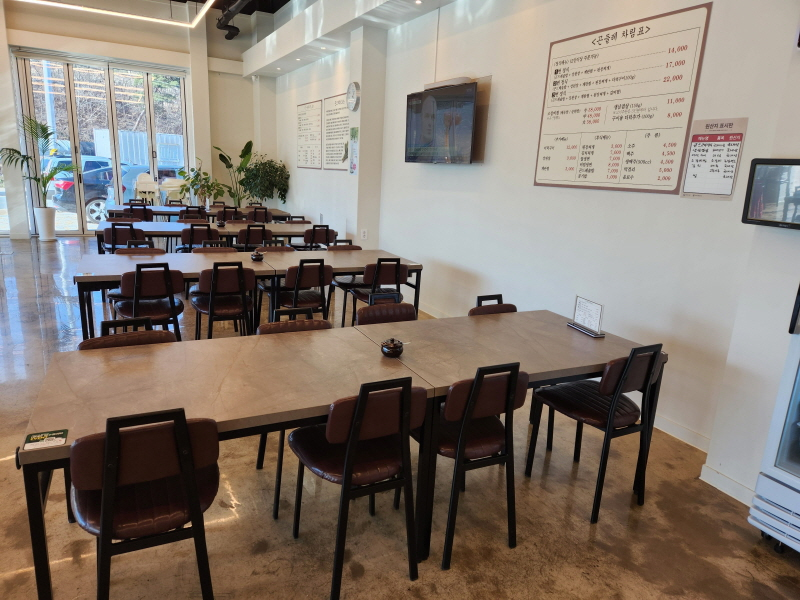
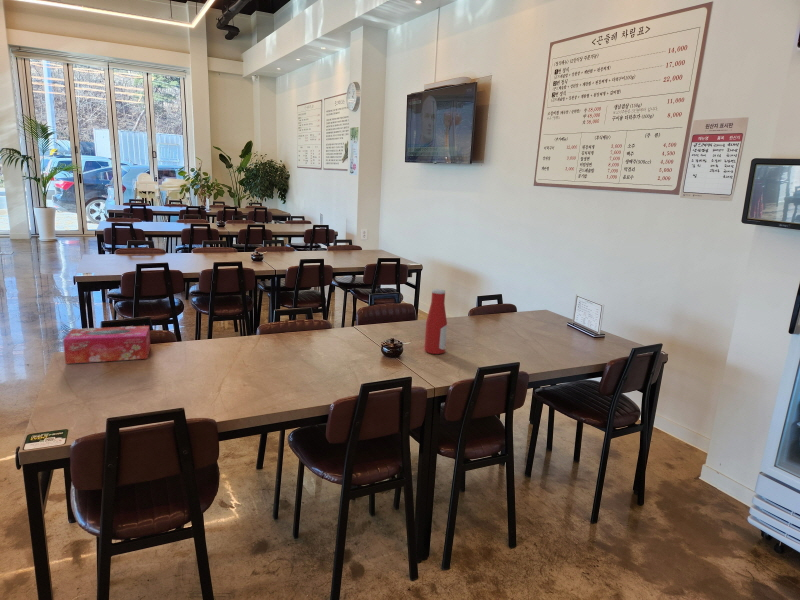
+ tissue box [62,325,152,365]
+ bottle [423,288,448,355]
